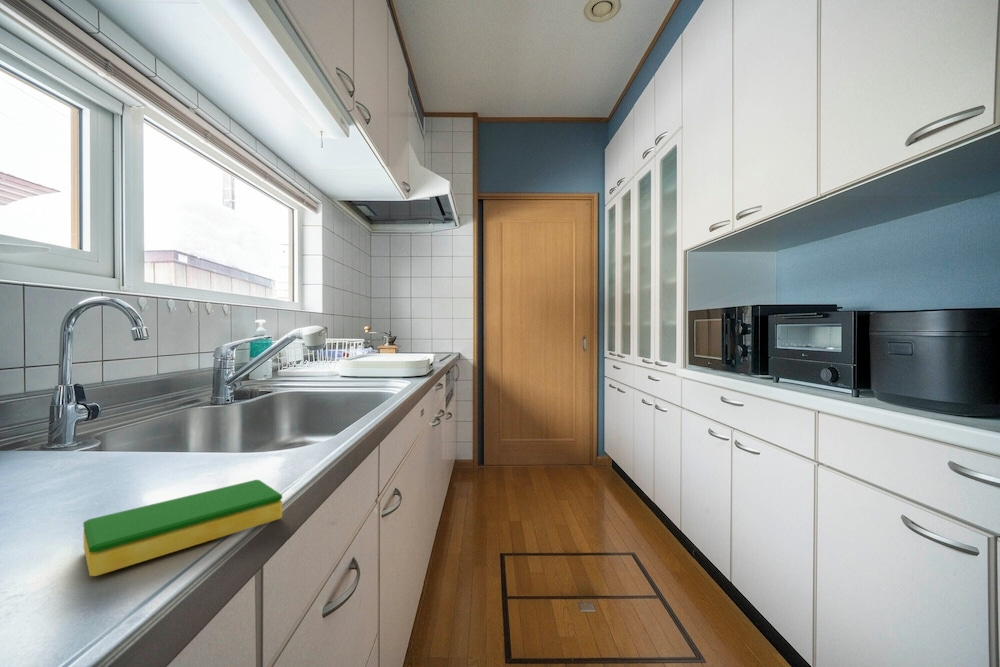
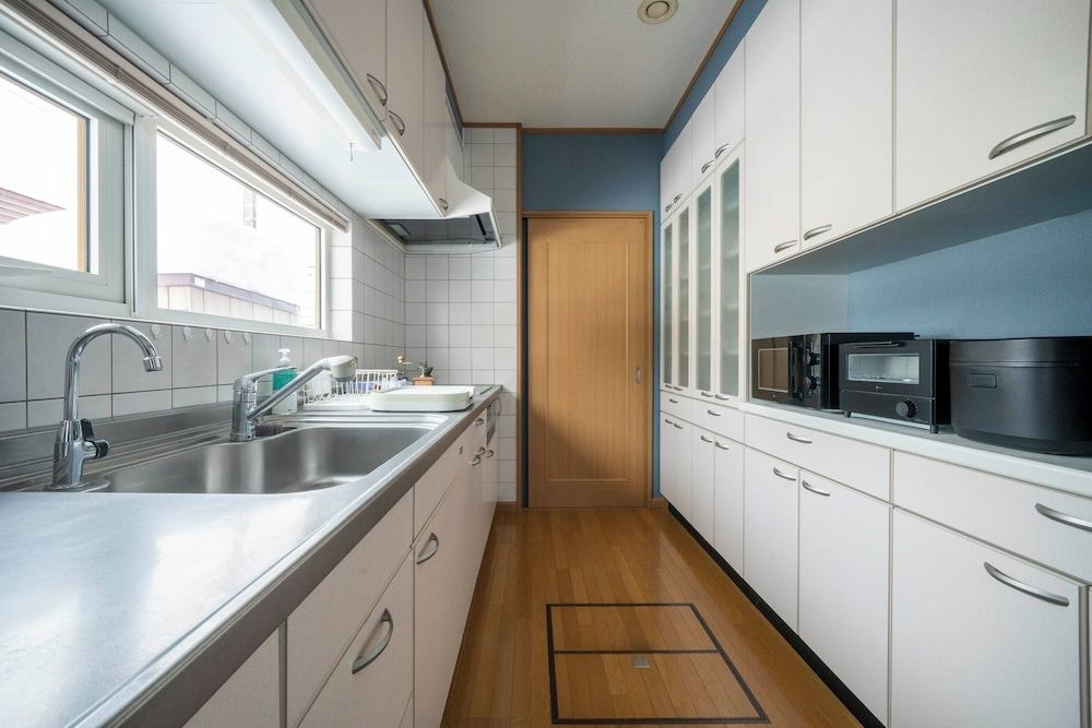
- dish sponge [82,479,283,577]
